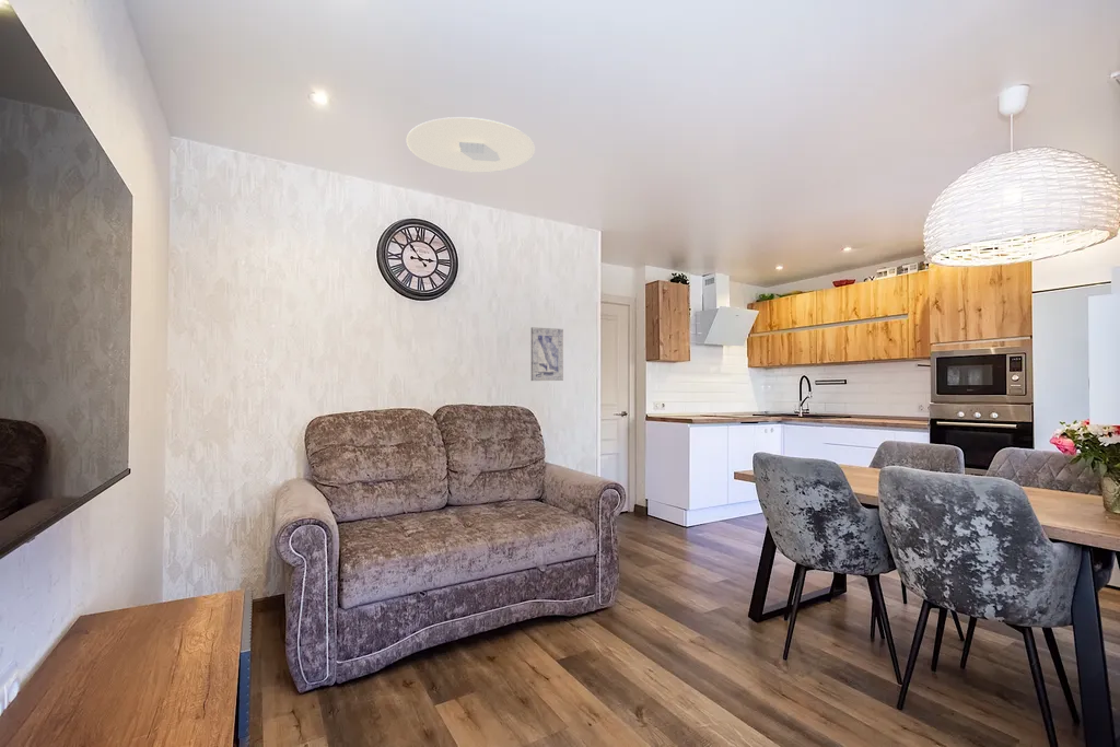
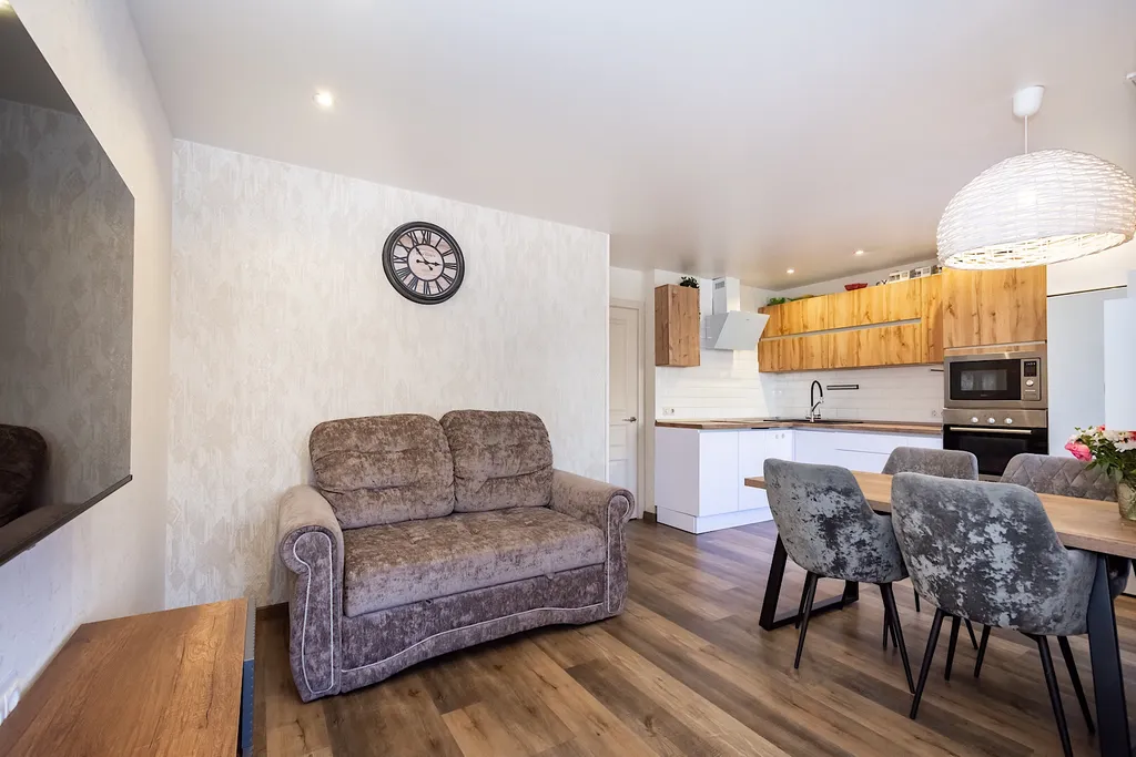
- ceiling light [406,116,536,174]
- wall art [530,326,564,382]
